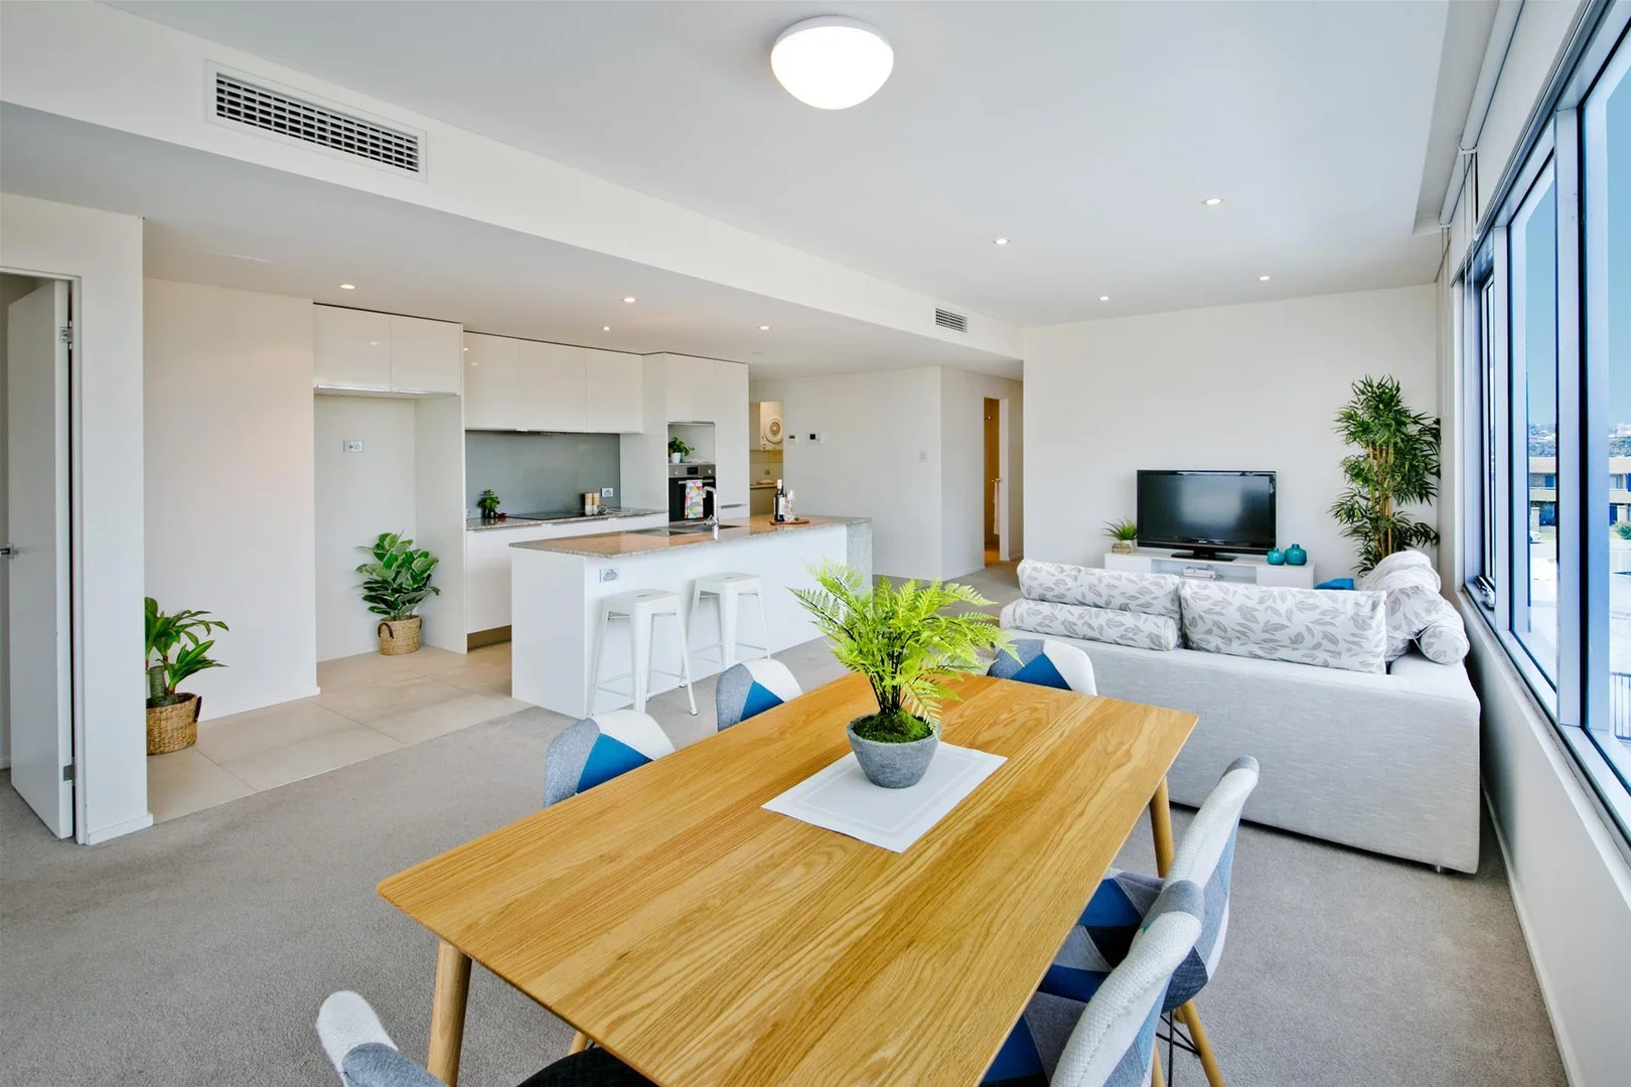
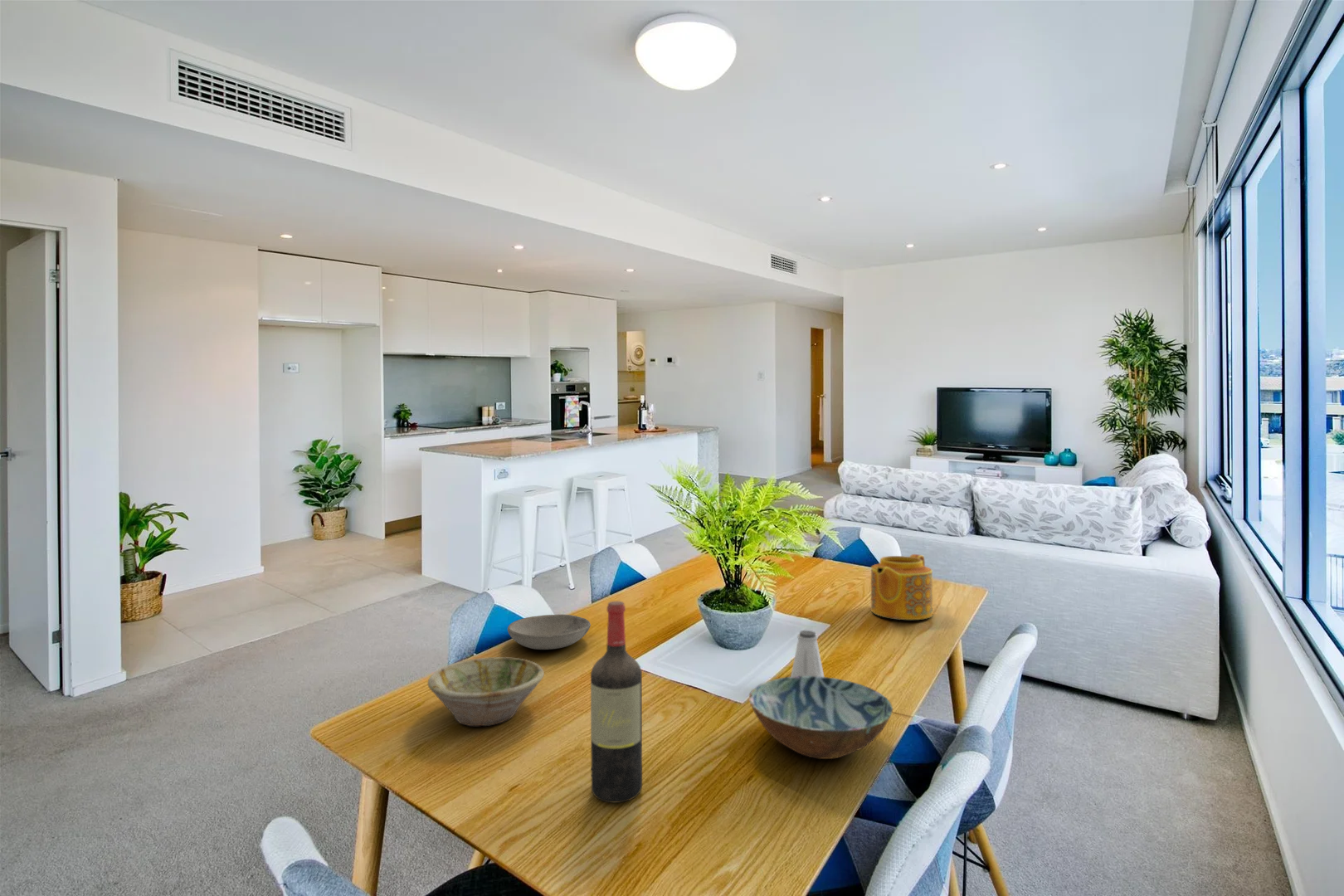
+ bowl [748,676,894,760]
+ wine bottle [590,601,643,804]
+ teapot [870,553,934,621]
+ saltshaker [790,630,825,677]
+ bowl [507,614,592,650]
+ bowl [427,656,545,727]
